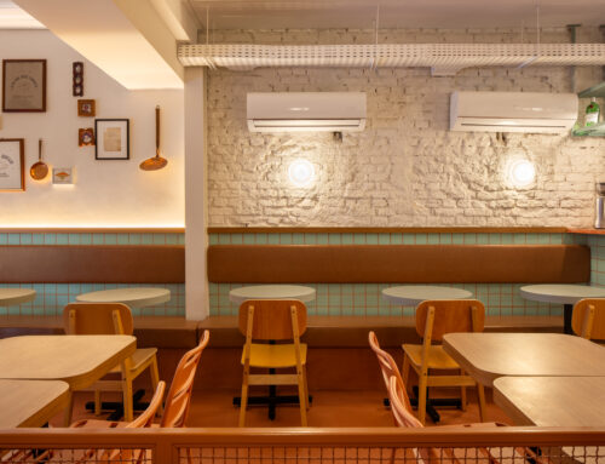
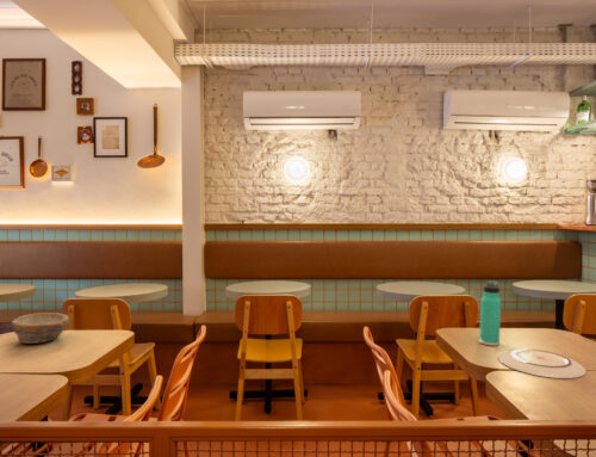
+ bowl [10,311,70,345]
+ plate [497,348,588,379]
+ thermos bottle [478,279,502,347]
